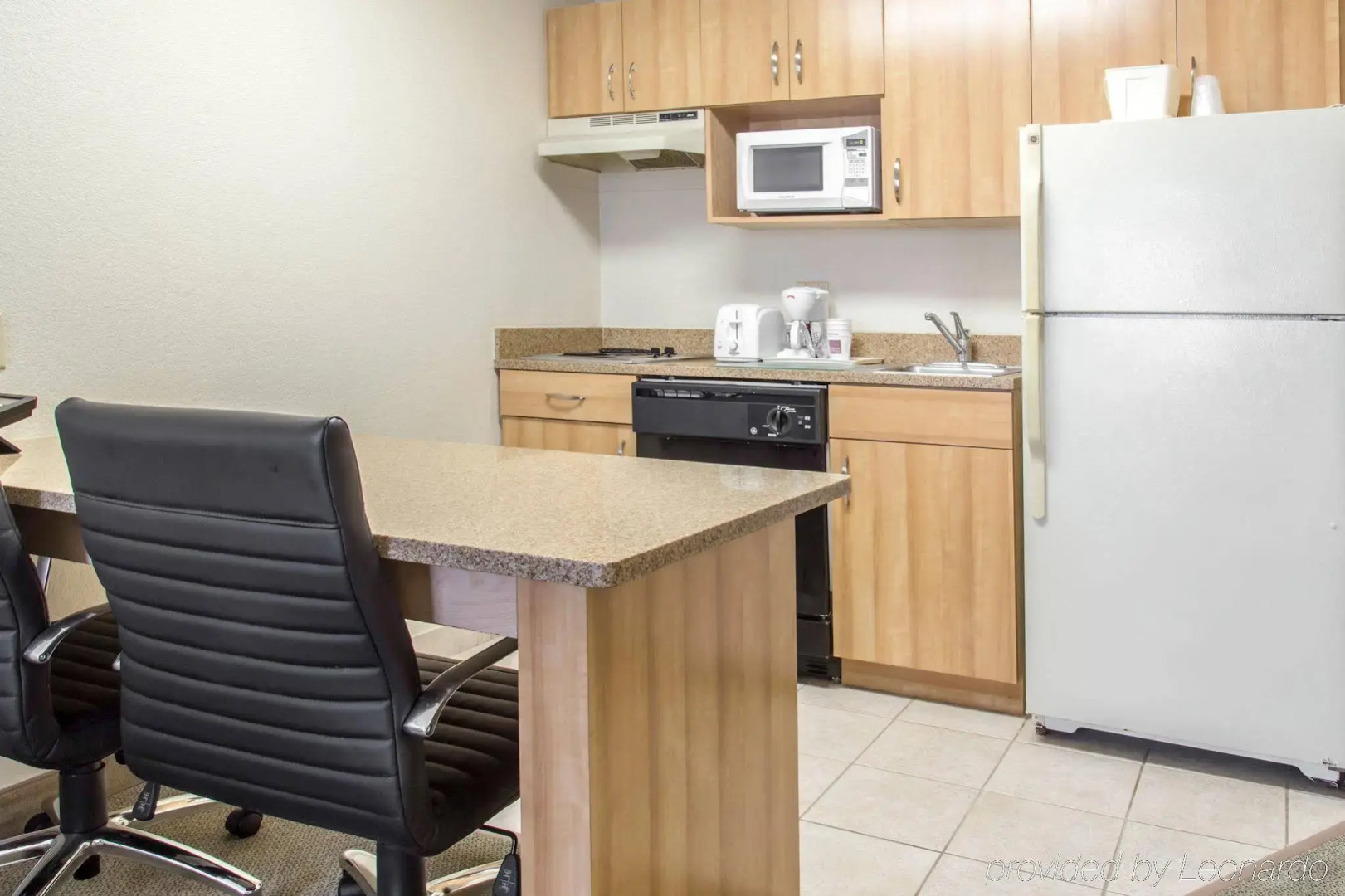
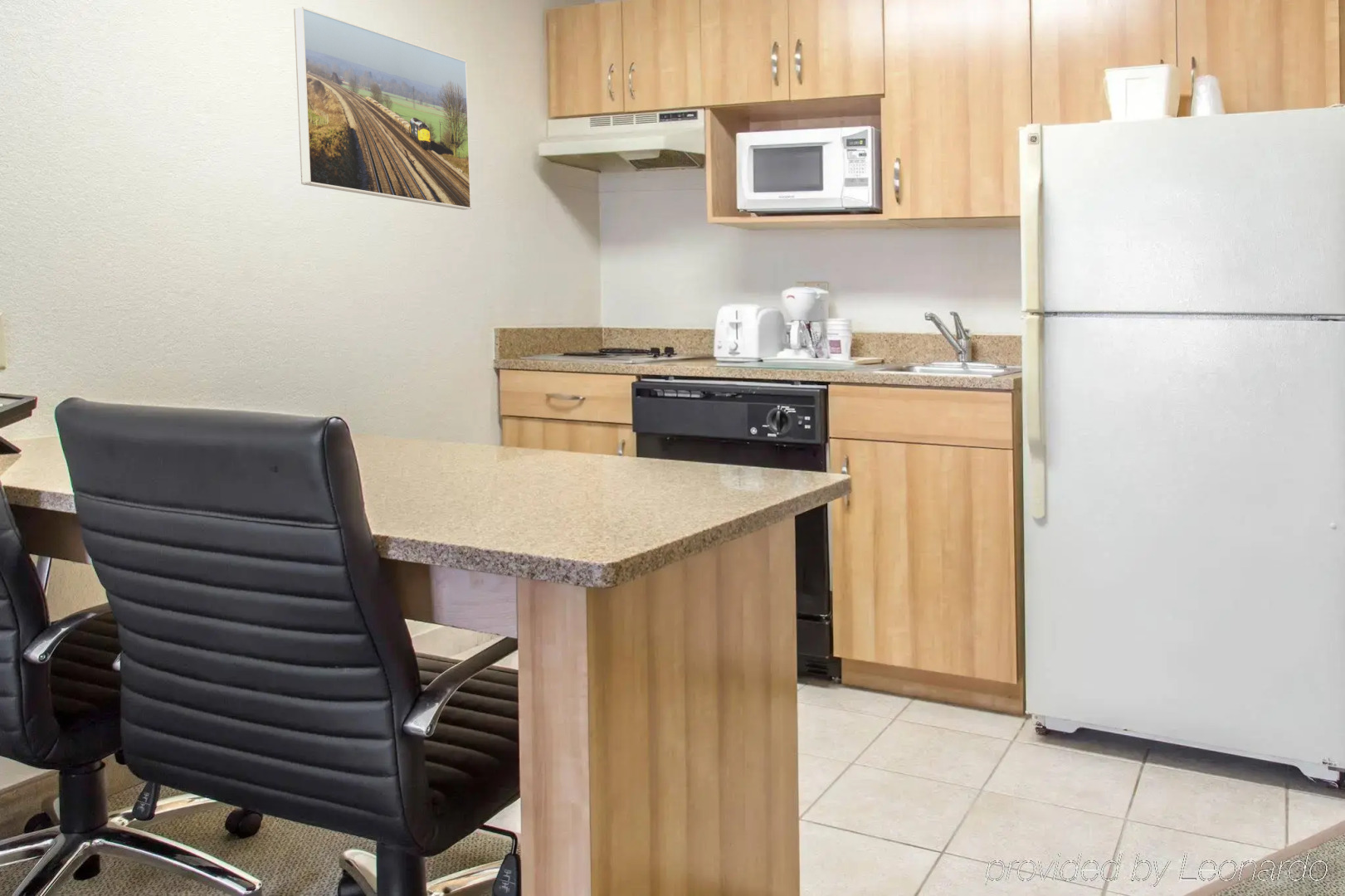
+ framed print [293,6,472,211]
